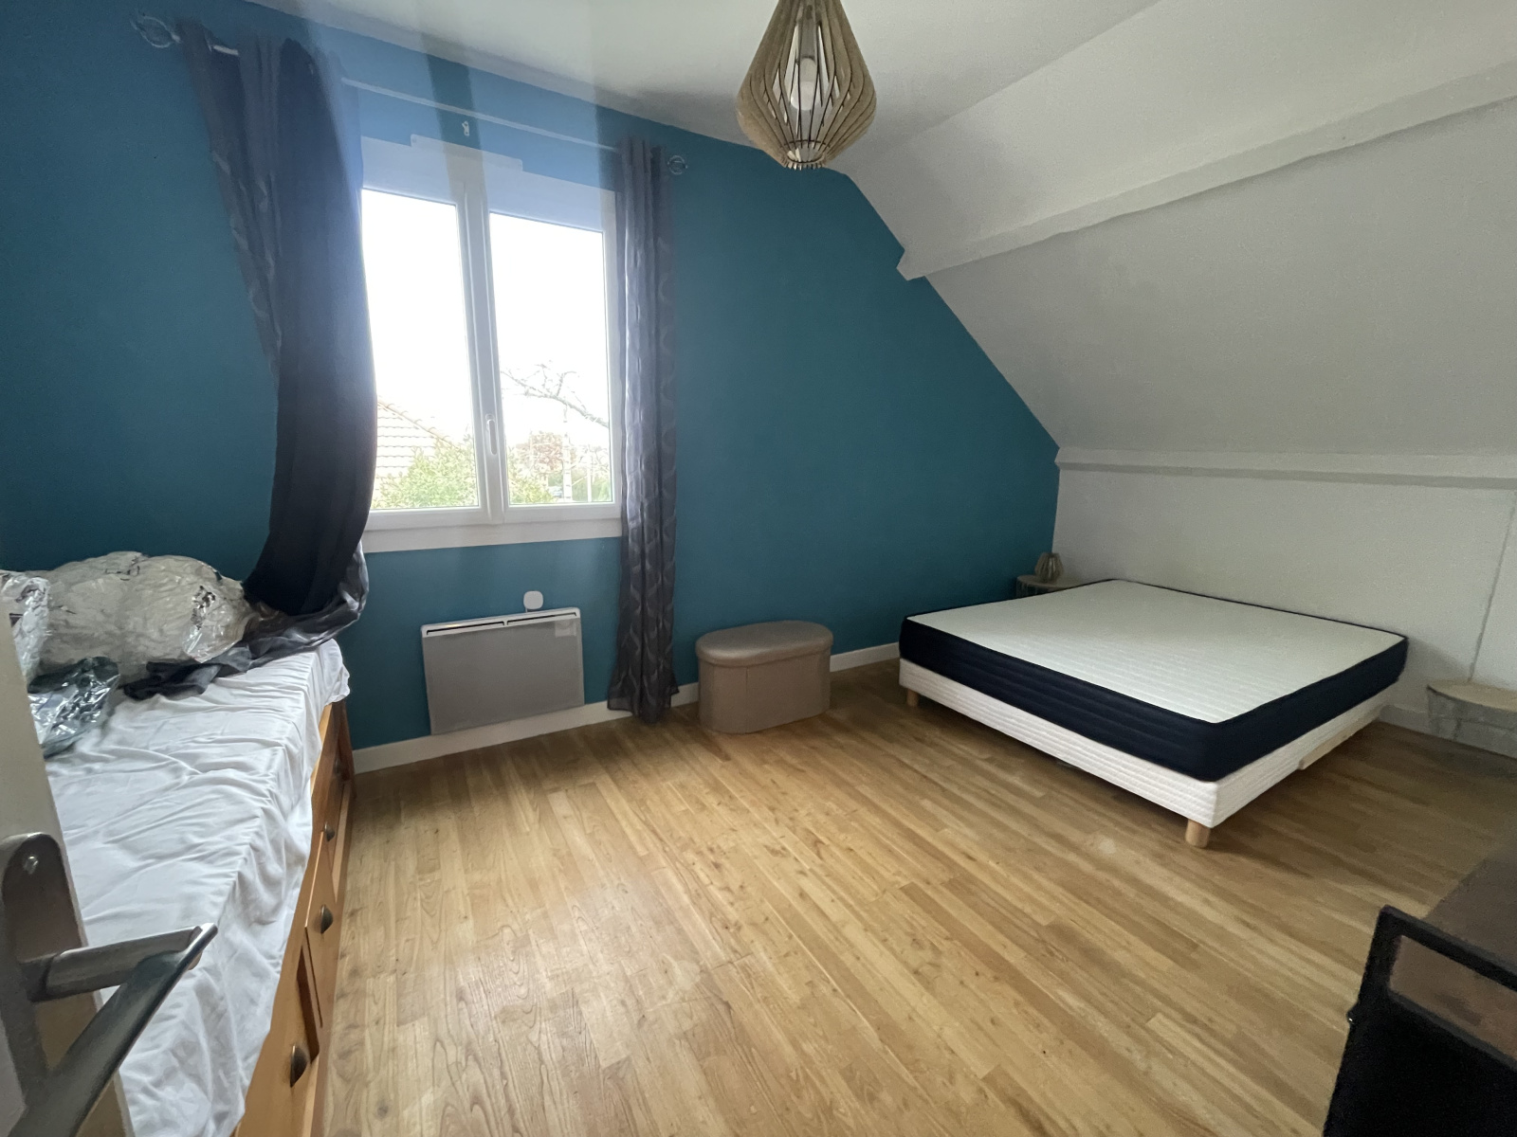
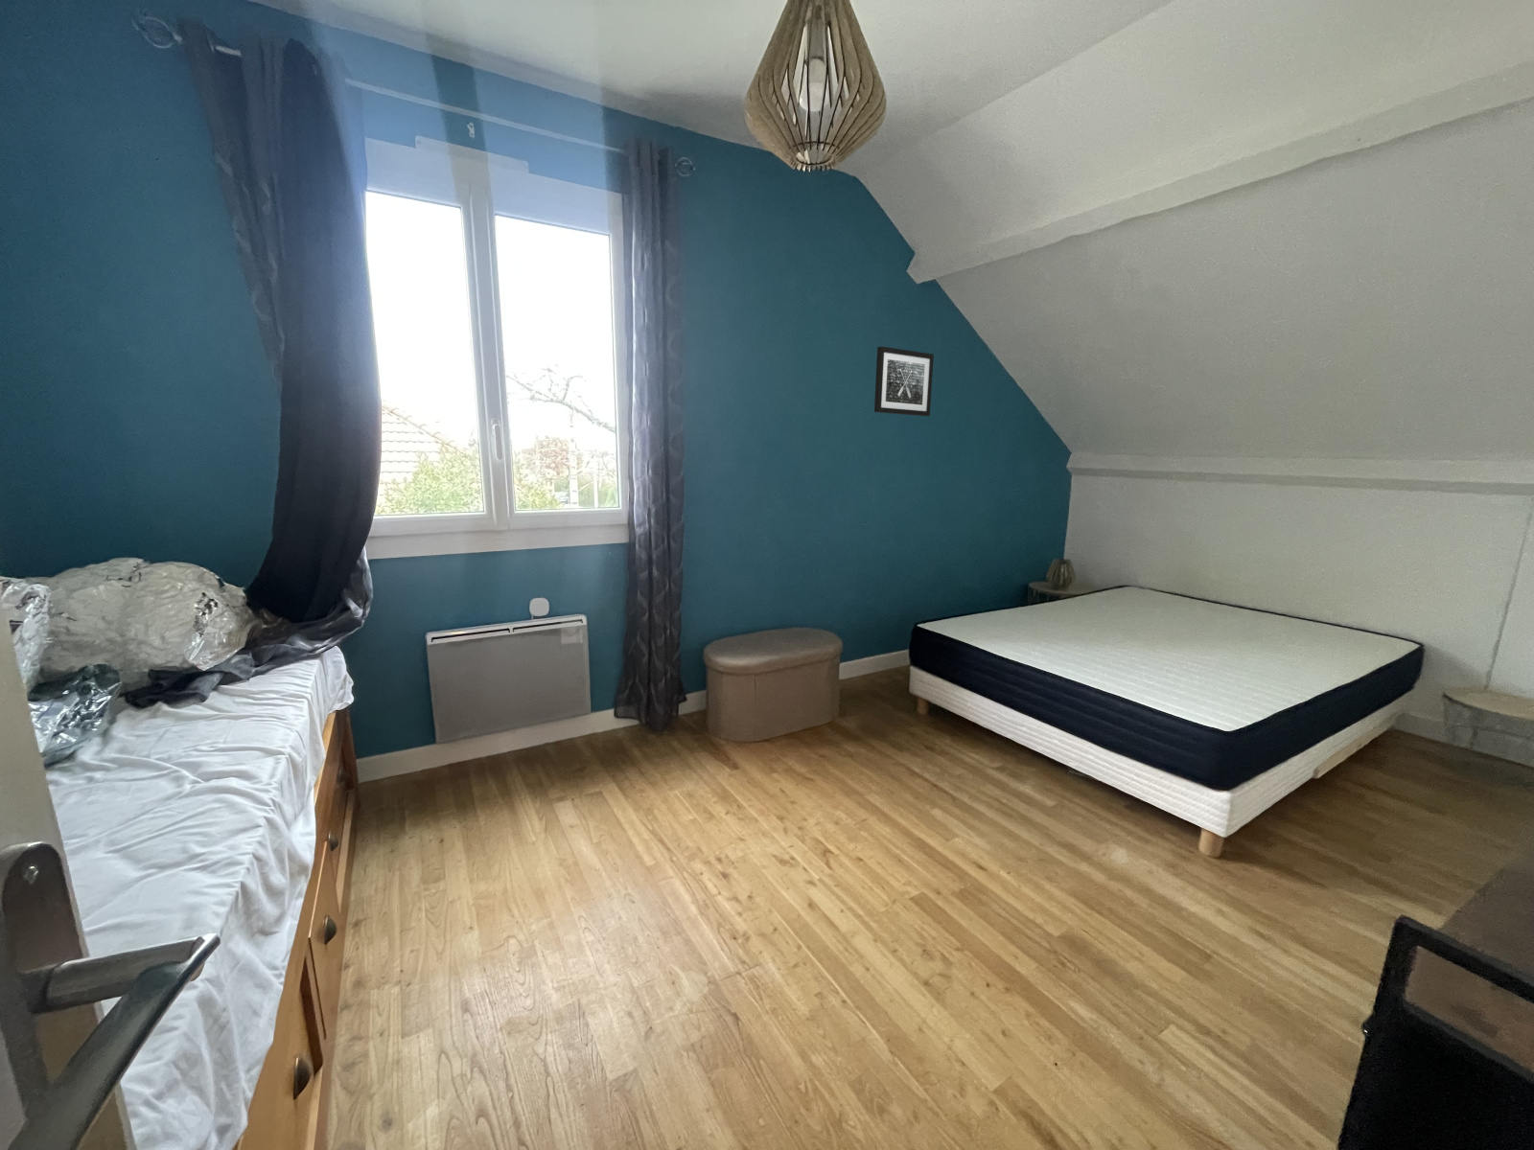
+ wall art [873,345,935,417]
